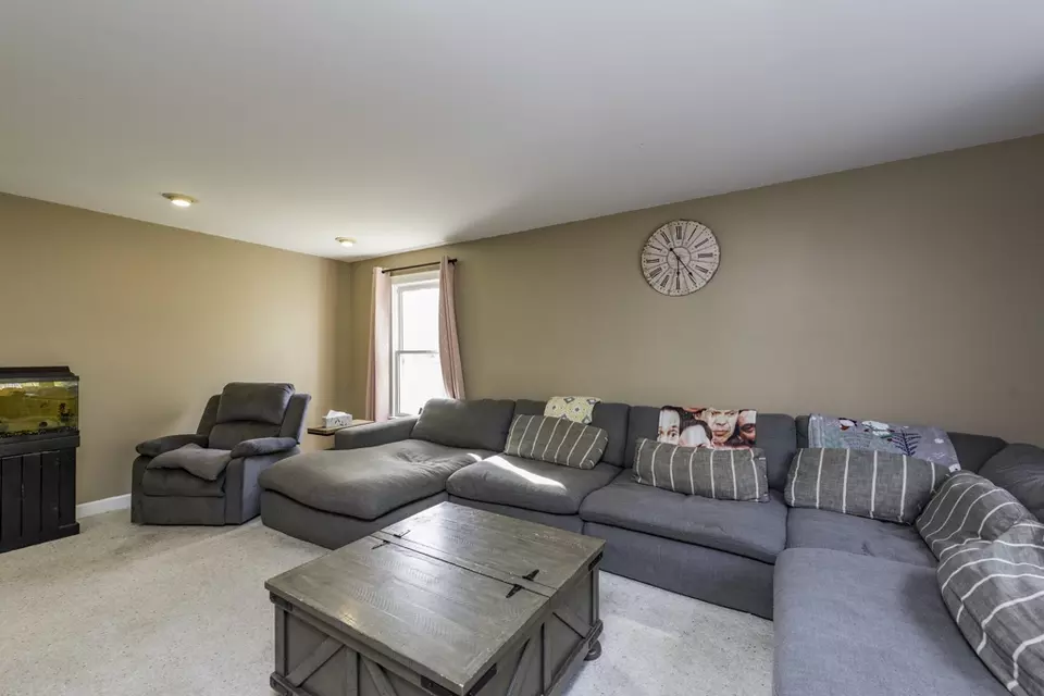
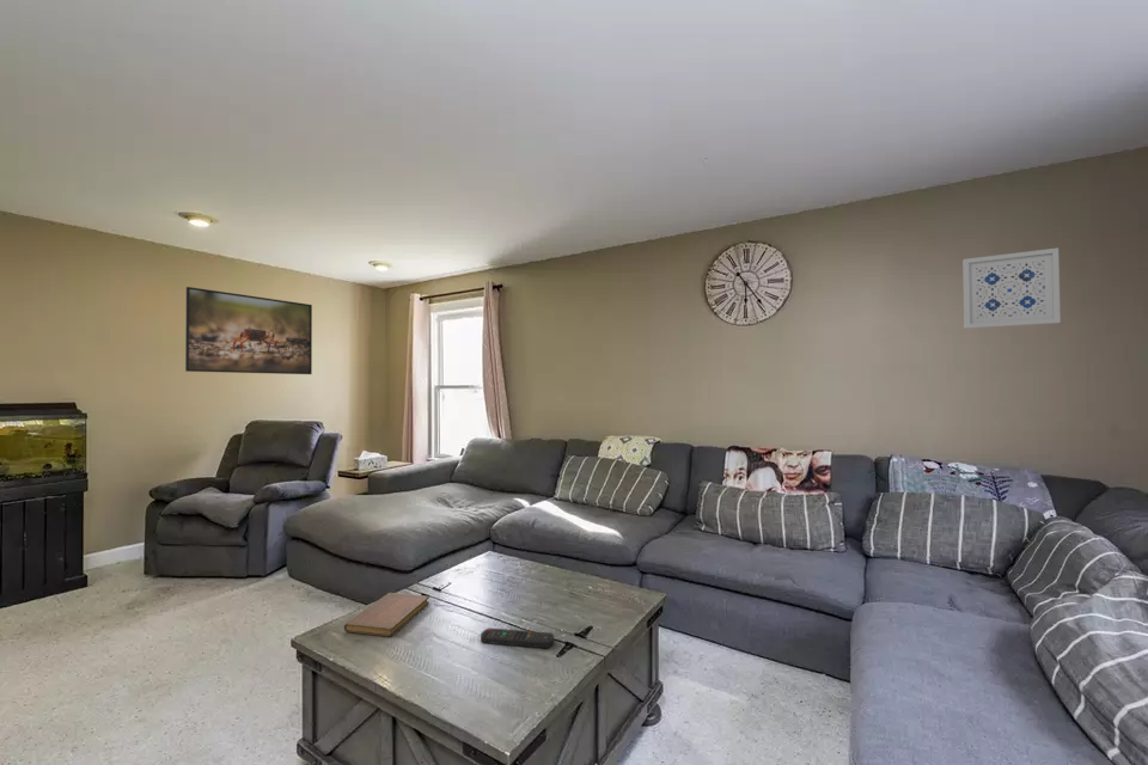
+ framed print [184,286,313,375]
+ notebook [343,592,430,637]
+ remote control [480,626,555,649]
+ wall art [961,247,1062,330]
